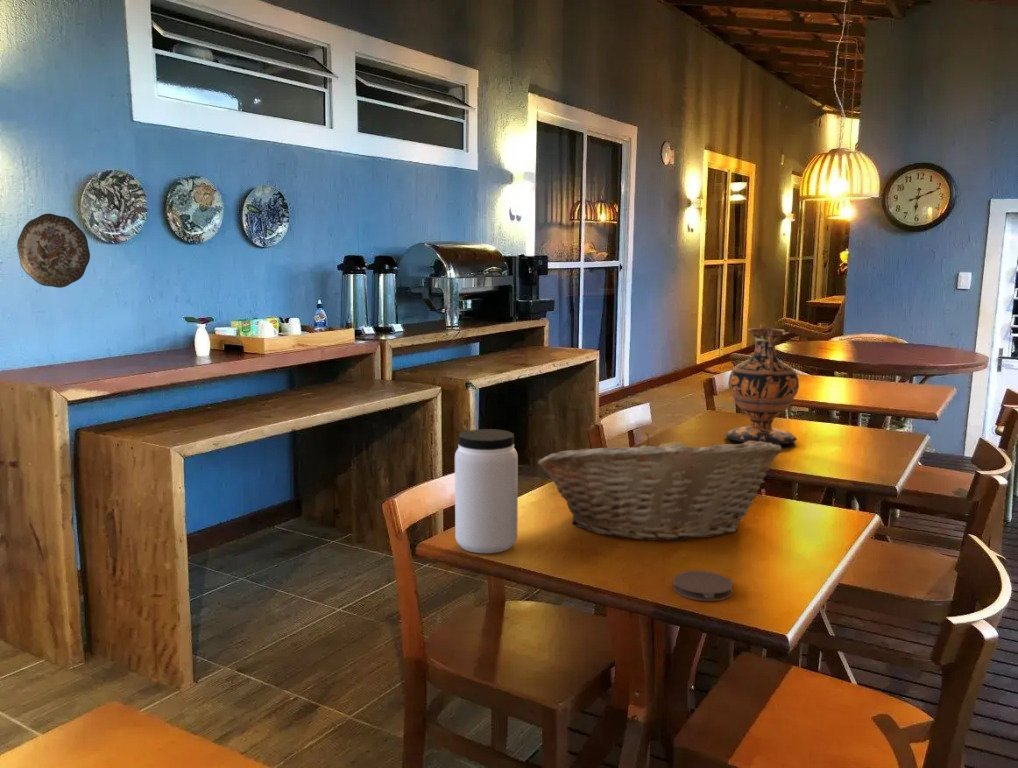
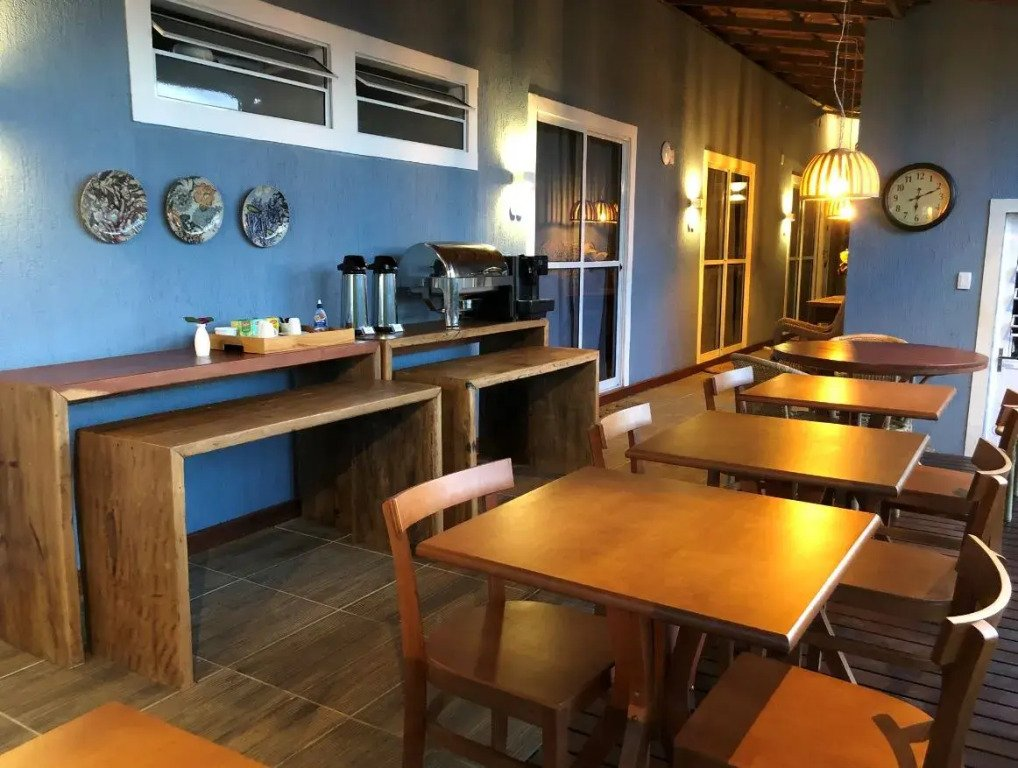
- jar [454,428,519,554]
- vase [724,323,800,445]
- coaster [672,570,734,602]
- decorative plate [16,213,91,289]
- fruit basket [537,432,783,542]
